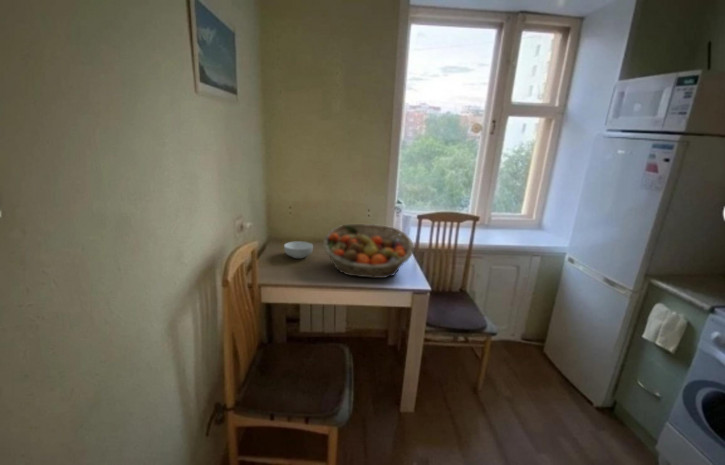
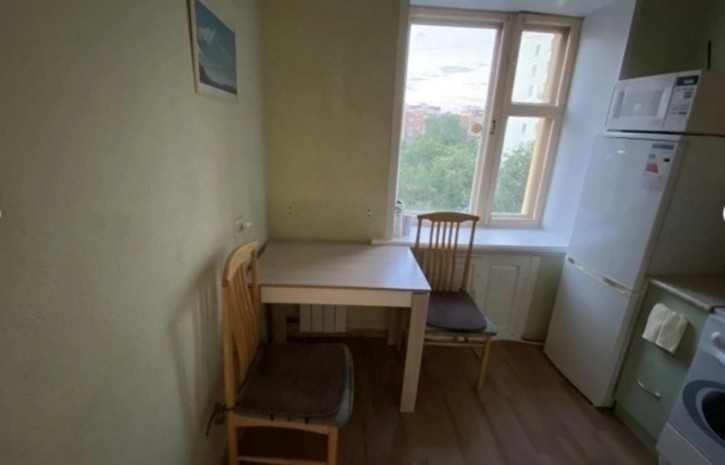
- cereal bowl [283,240,314,259]
- fruit basket [322,223,415,279]
